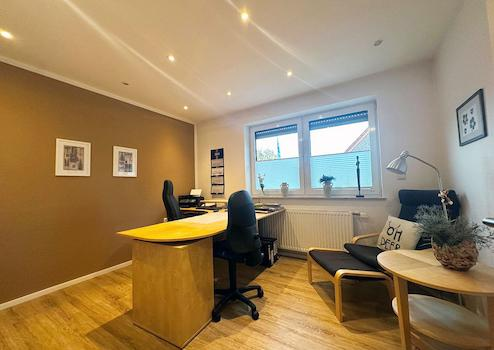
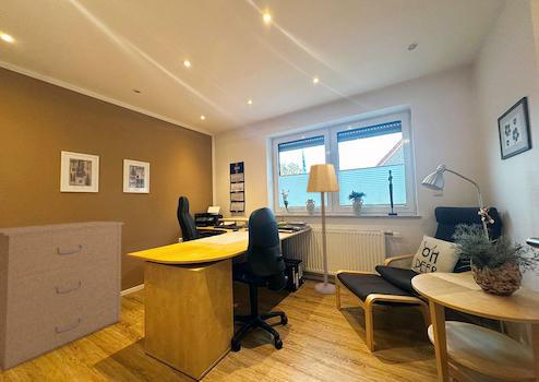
+ lamp [306,163,340,295]
+ filing cabinet [0,220,125,373]
